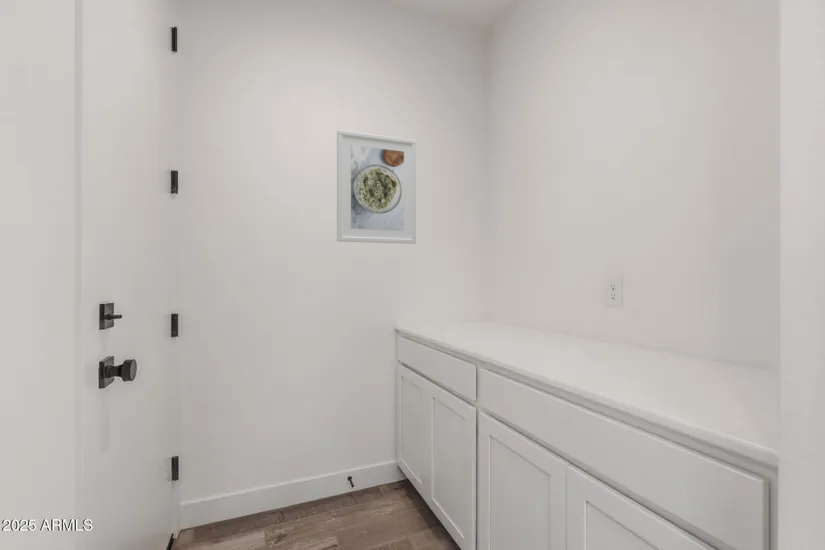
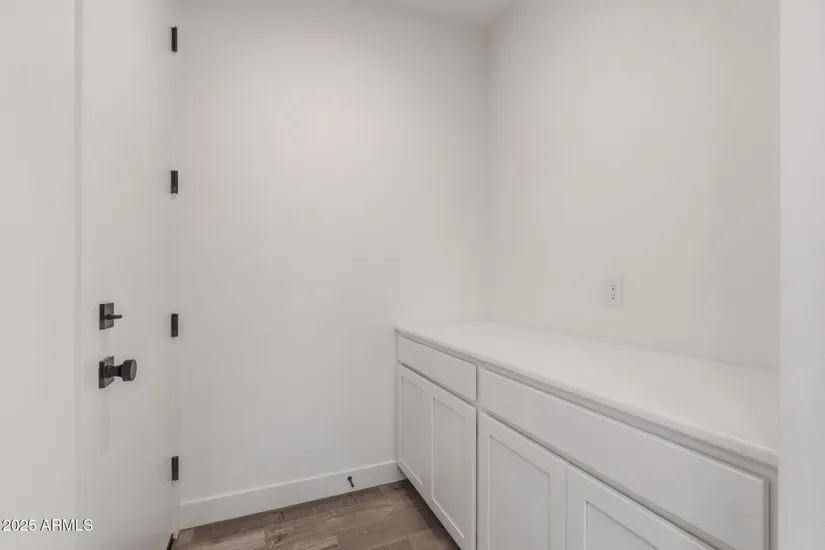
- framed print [336,129,417,245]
